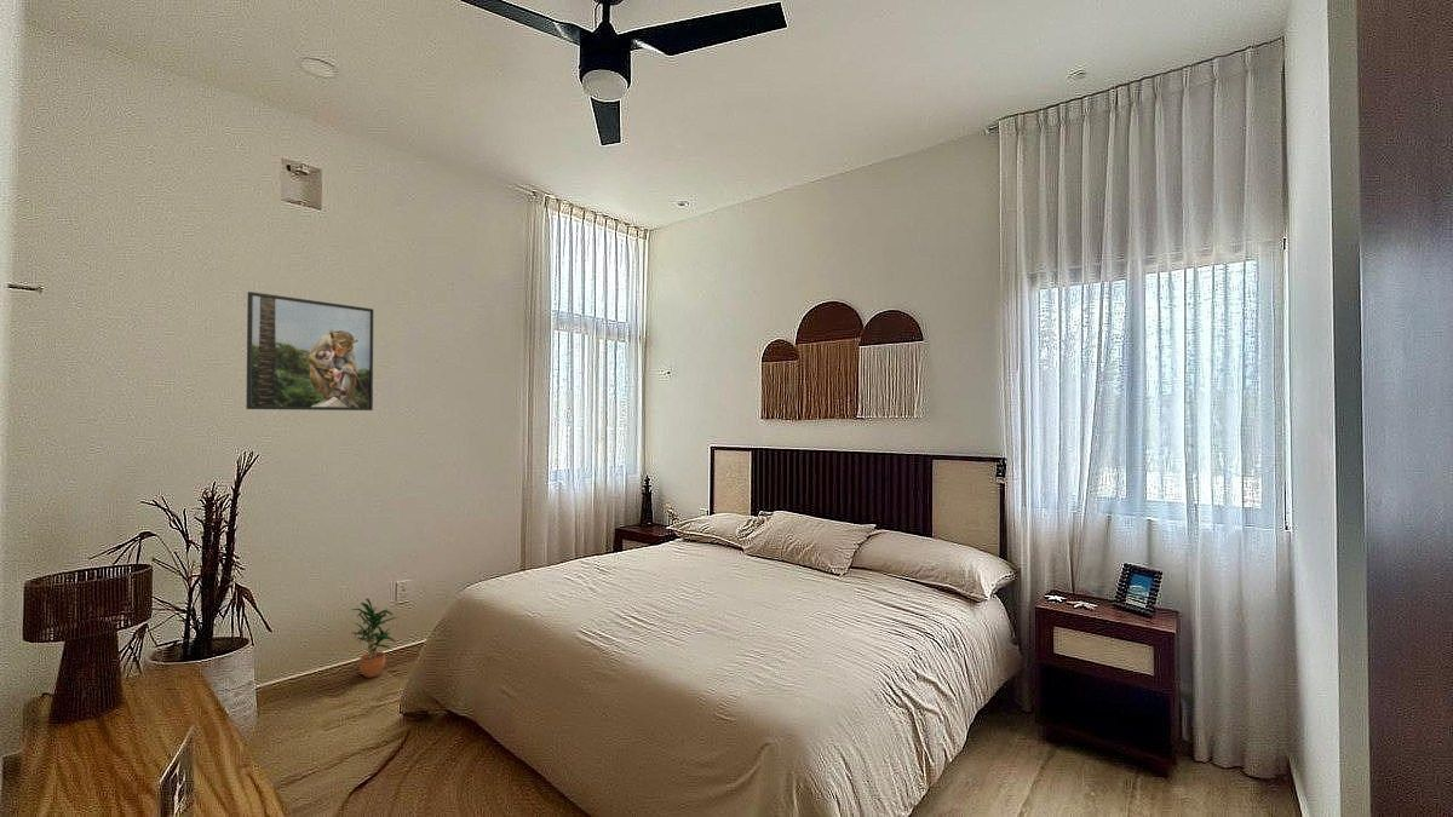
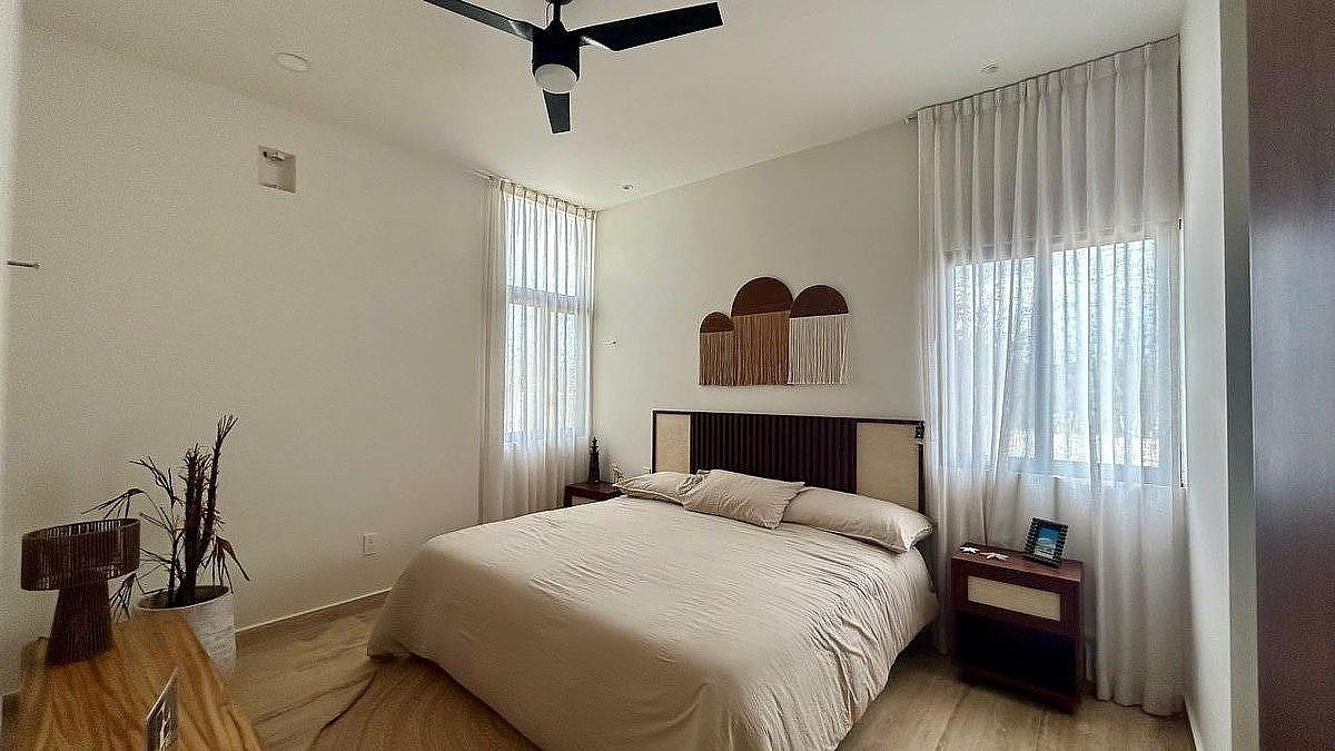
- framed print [245,290,374,412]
- potted plant [351,597,398,679]
